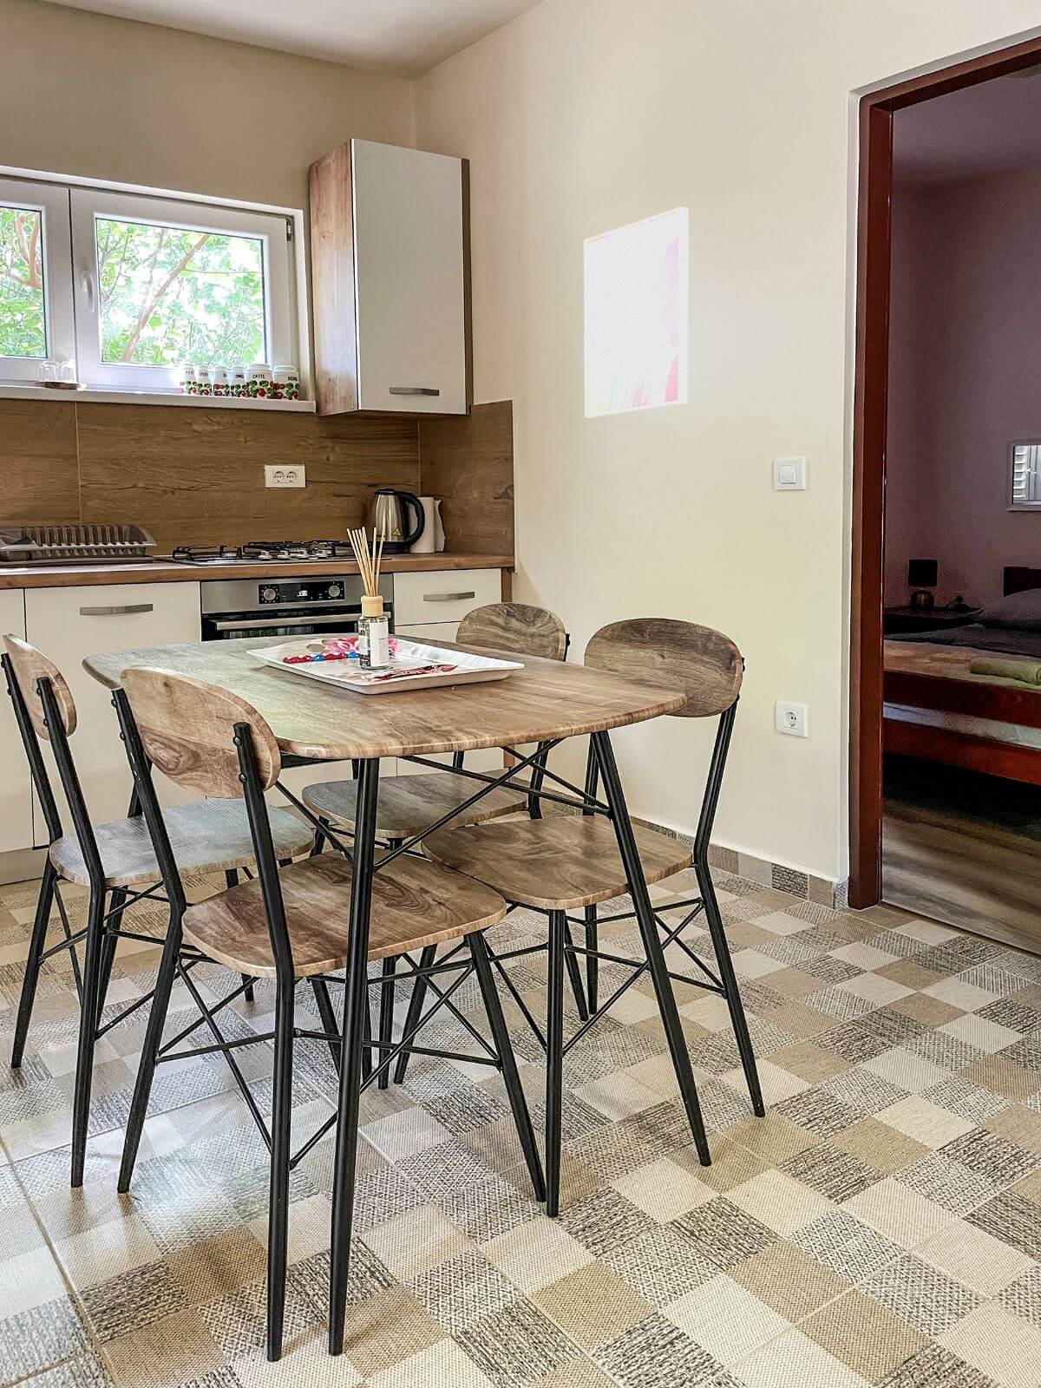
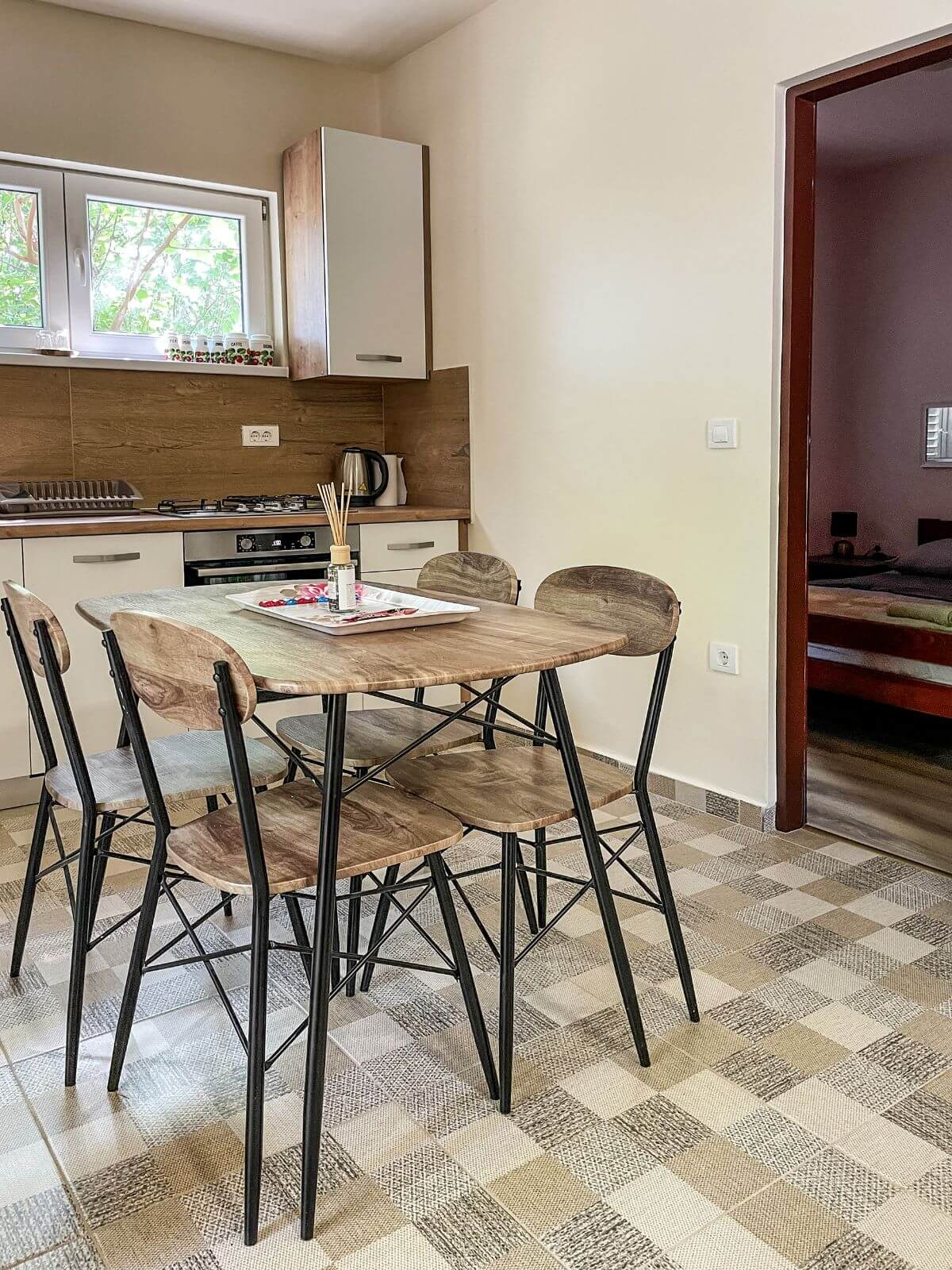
- wall art [583,205,690,419]
